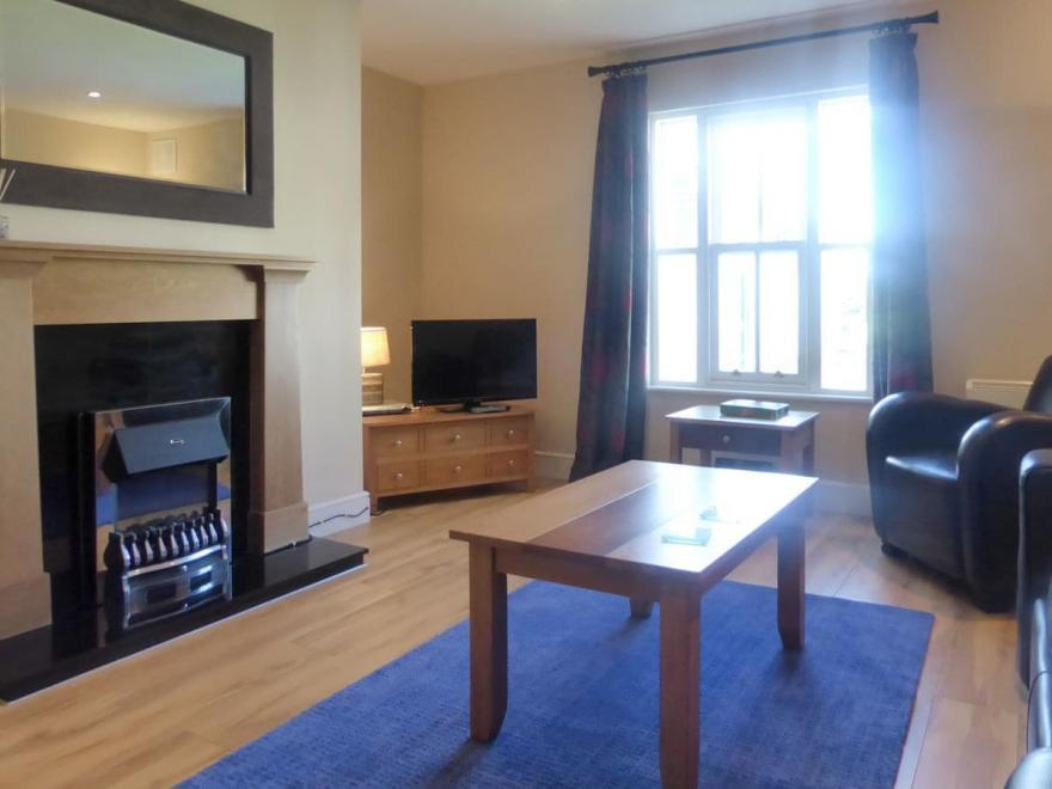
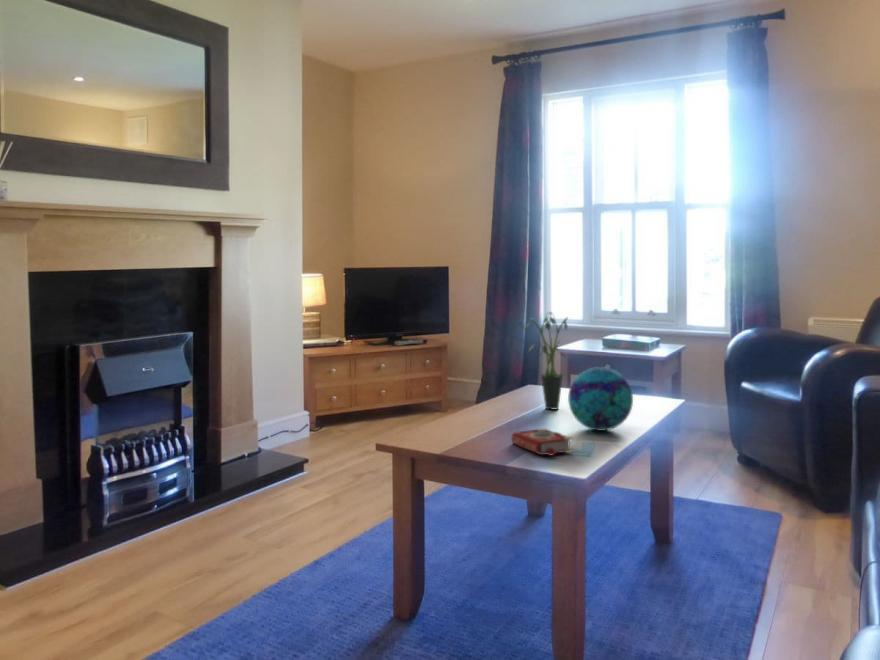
+ decorative ball [567,366,634,432]
+ book [511,427,574,457]
+ potted plant [523,311,569,410]
